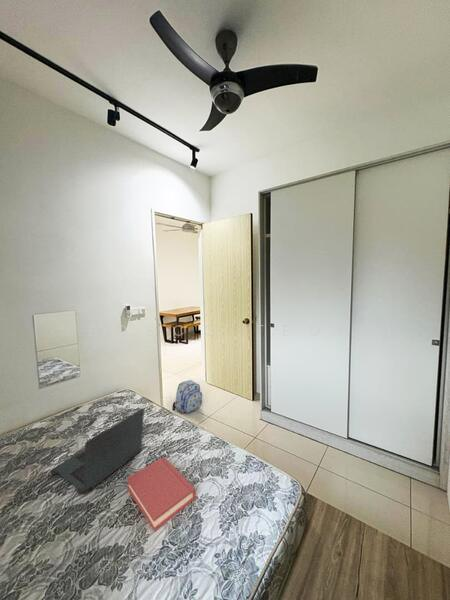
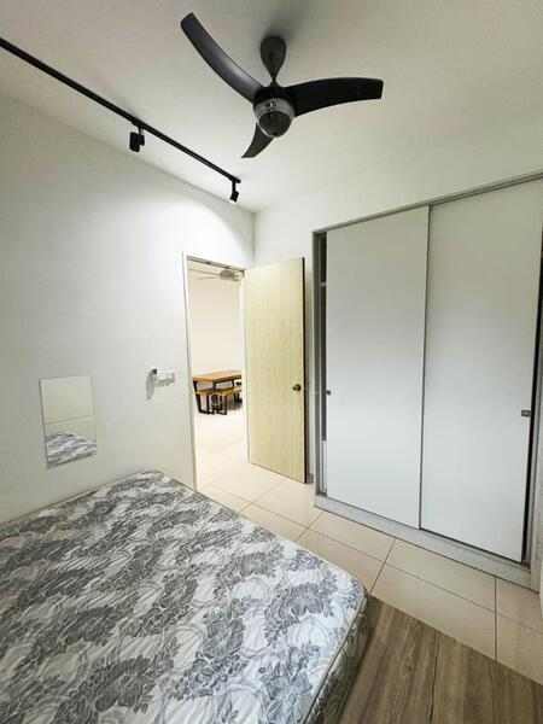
- backpack [171,379,203,414]
- hardback book [126,456,196,532]
- laptop [49,407,145,495]
